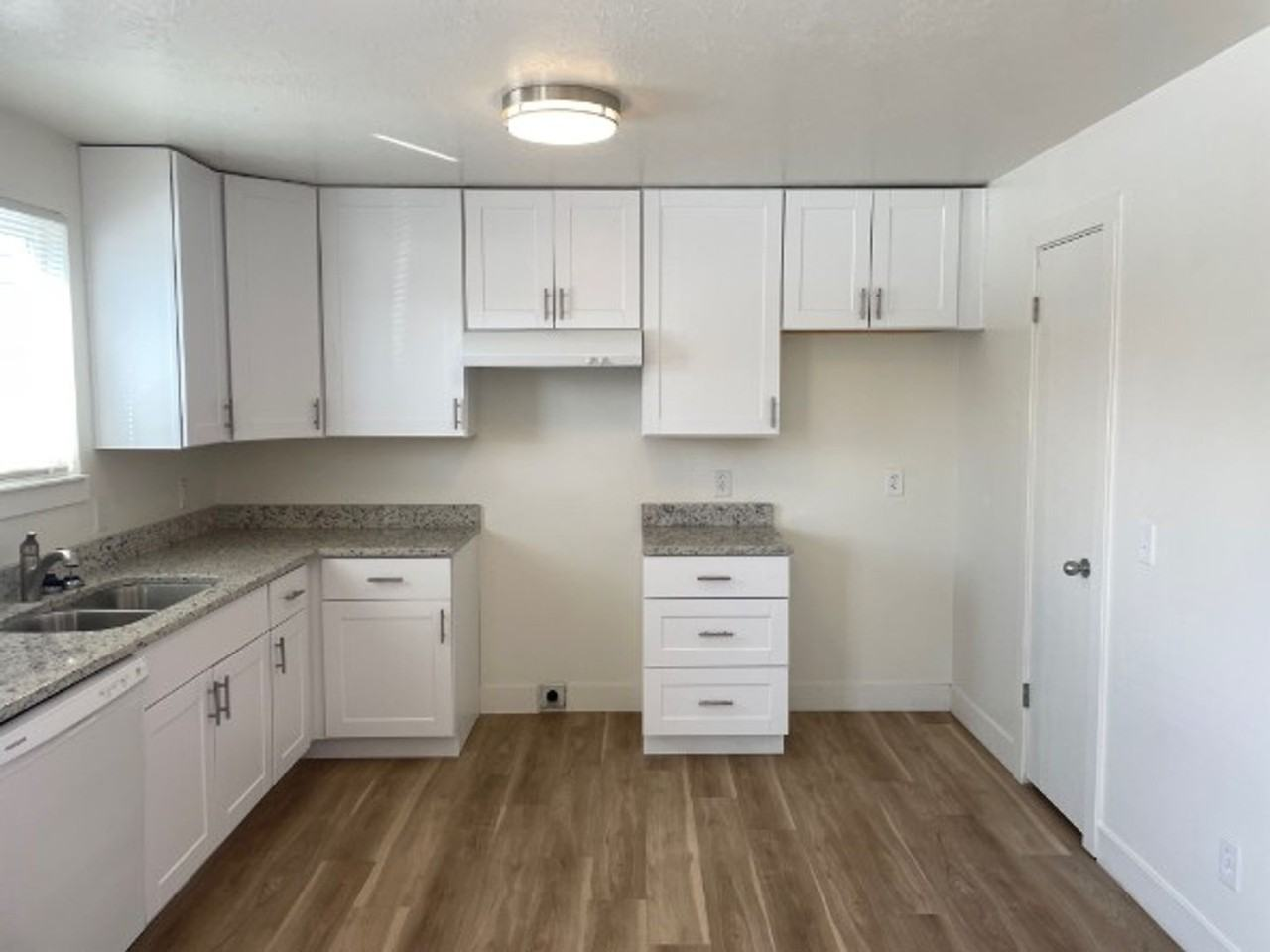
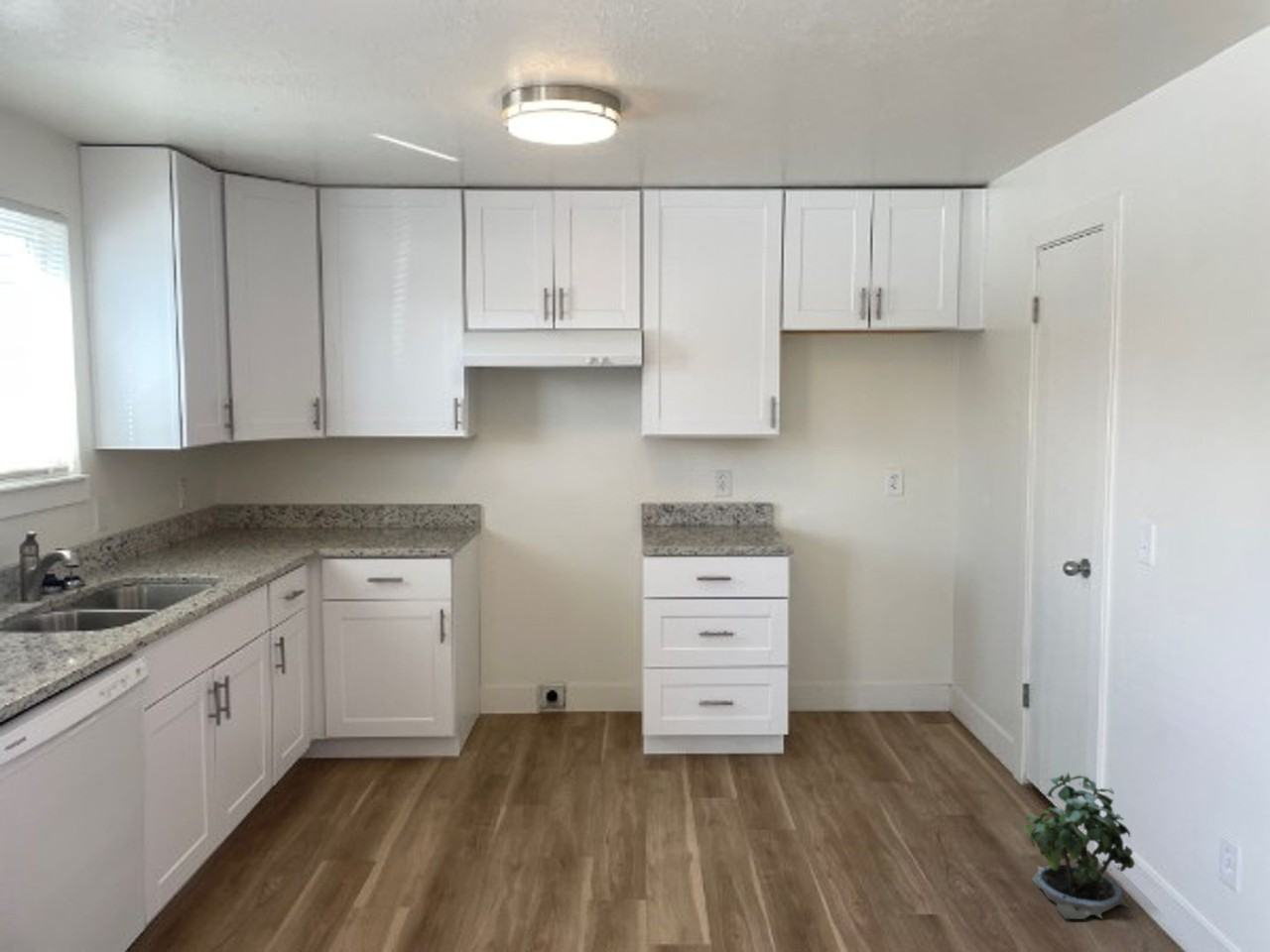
+ potted plant [1023,772,1136,920]
